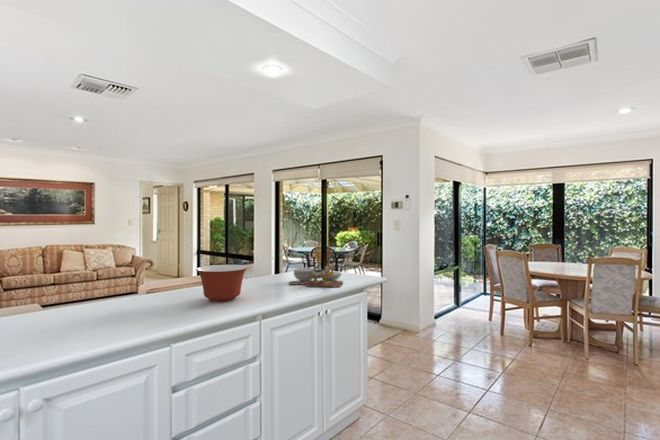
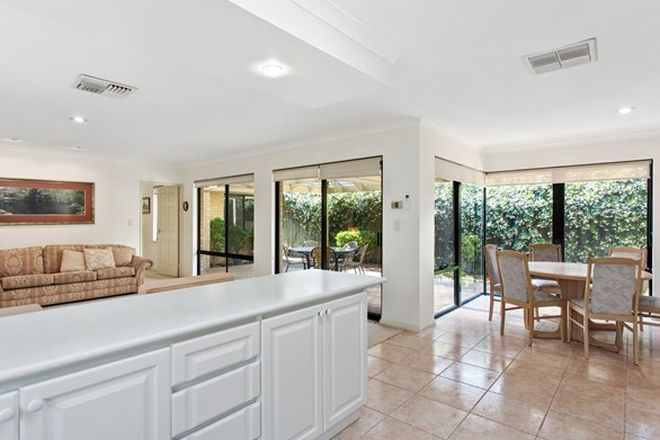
- cutting board [288,263,344,288]
- mixing bowl [195,264,249,303]
